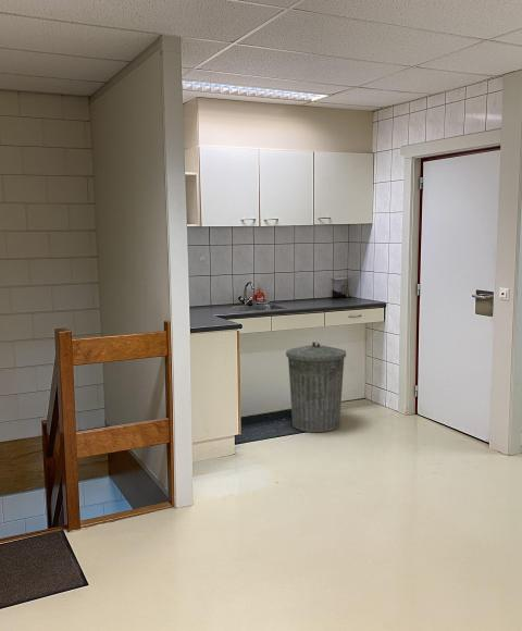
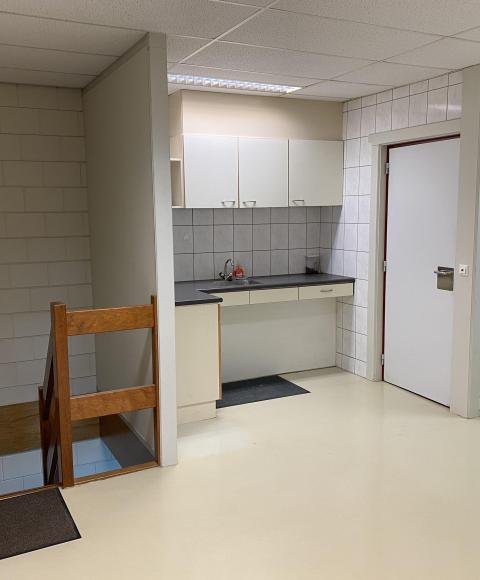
- trash can [285,342,347,433]
